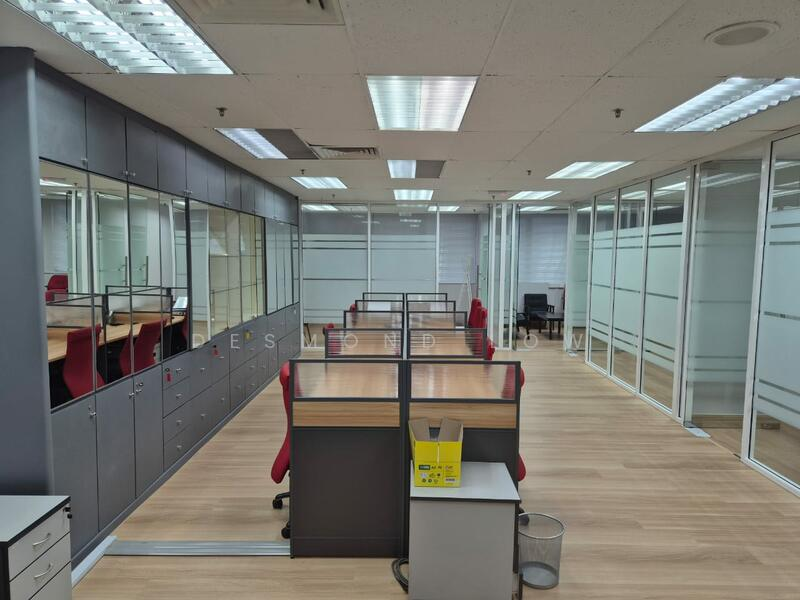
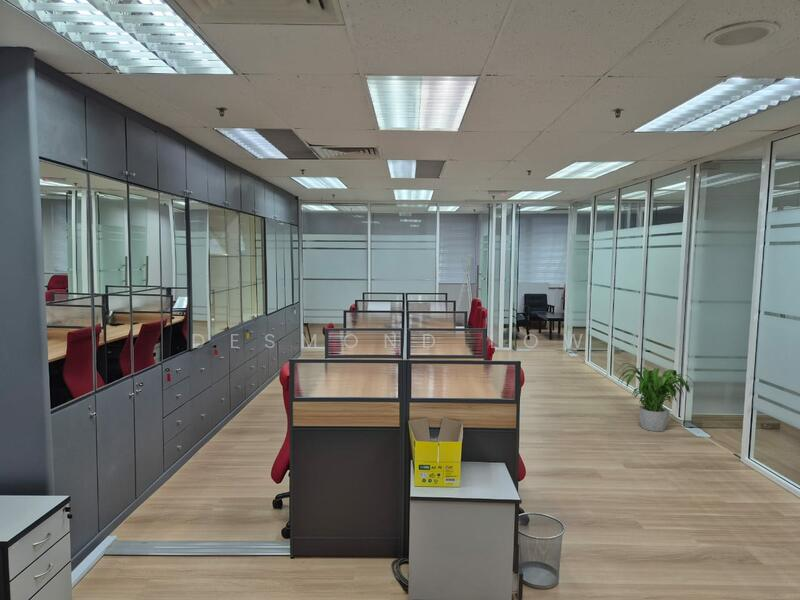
+ potted plant [615,362,696,432]
